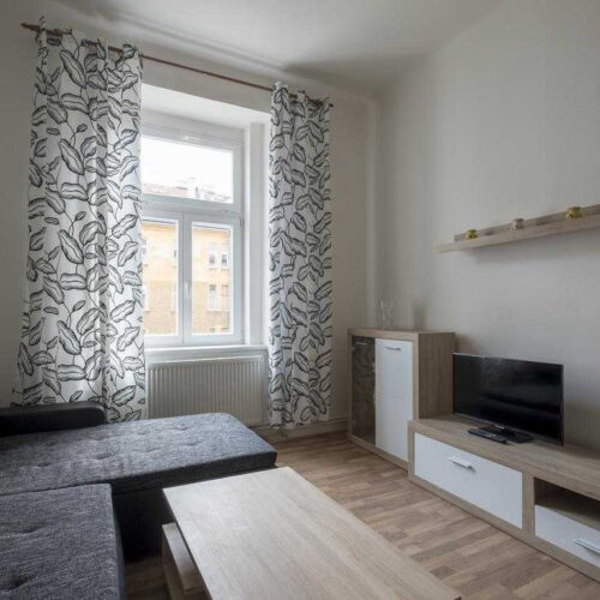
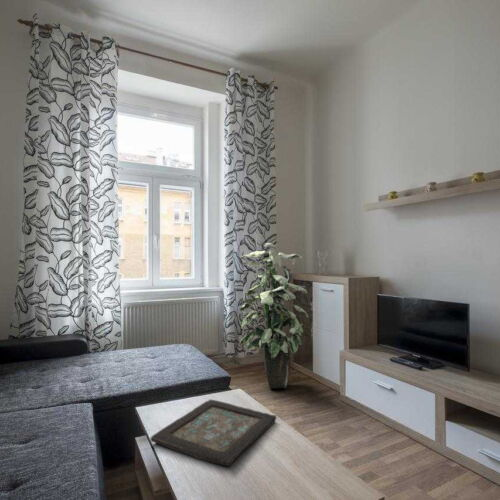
+ decorative tray [150,398,277,467]
+ indoor plant [238,242,310,389]
